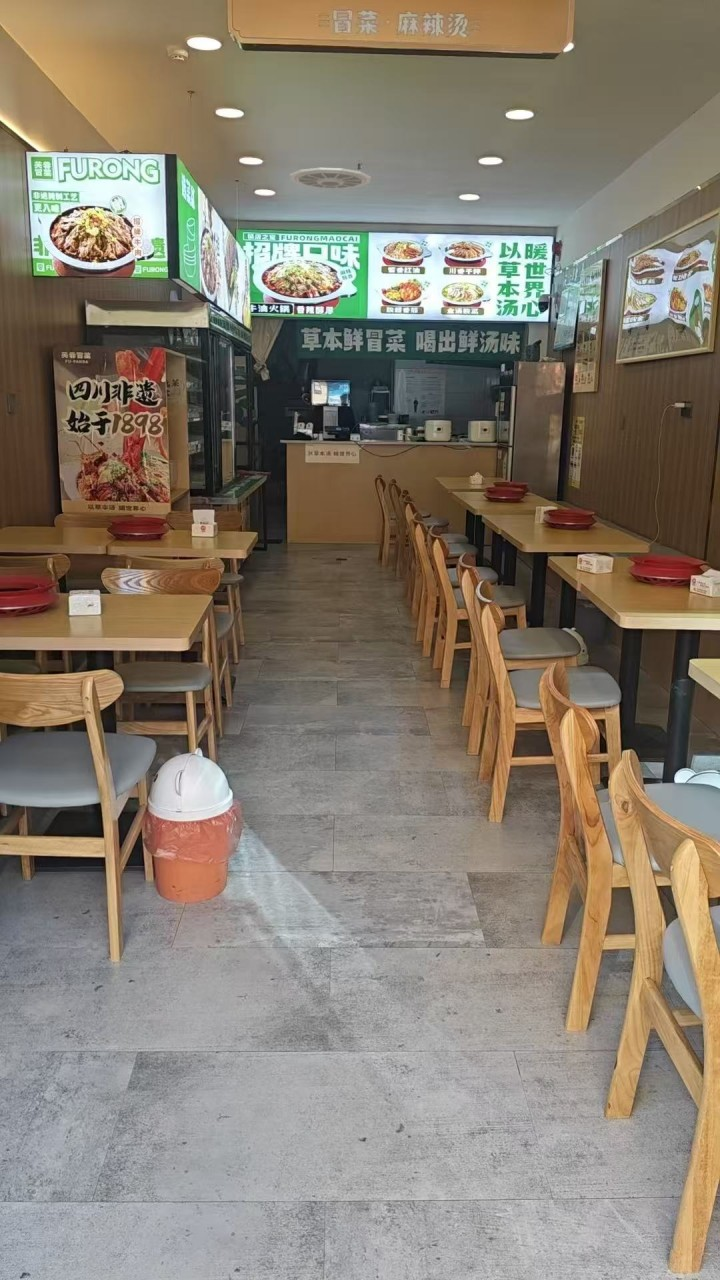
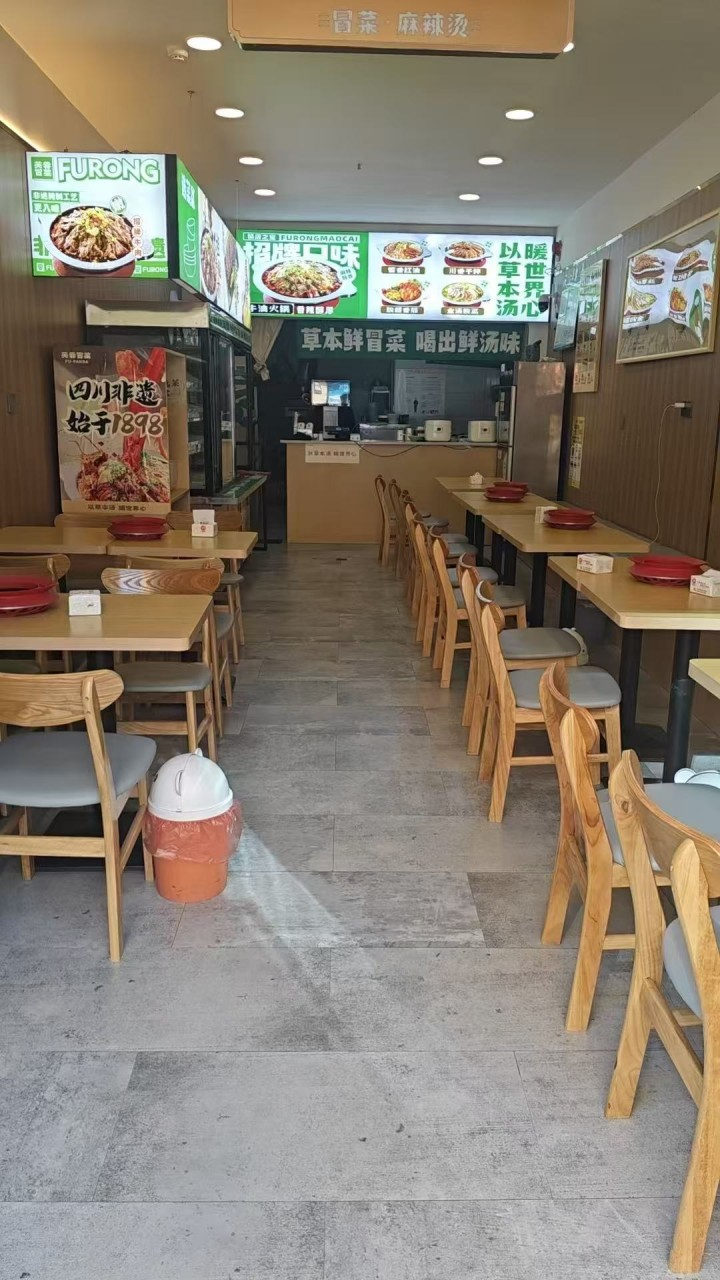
- ceiling vent [289,167,372,190]
